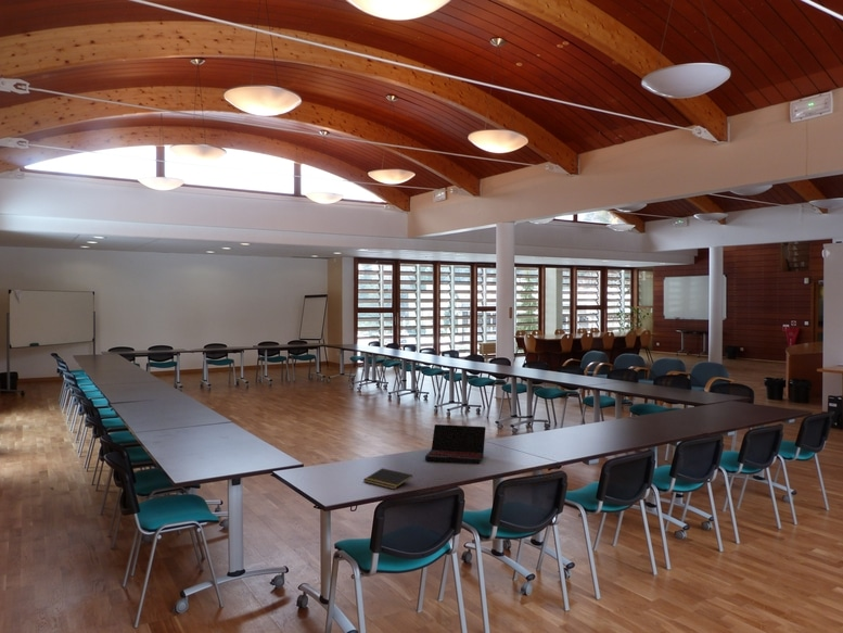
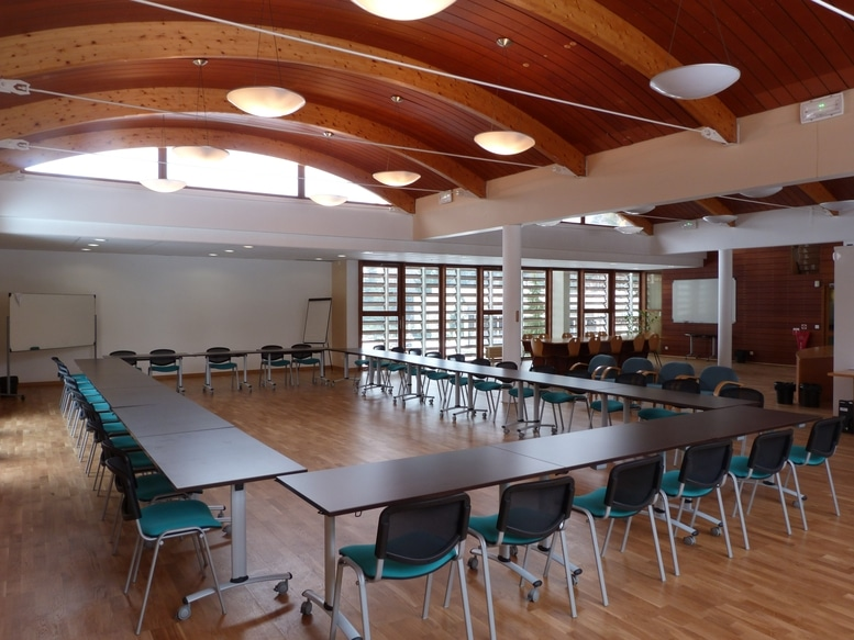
- laptop [424,423,487,465]
- notepad [362,467,413,490]
